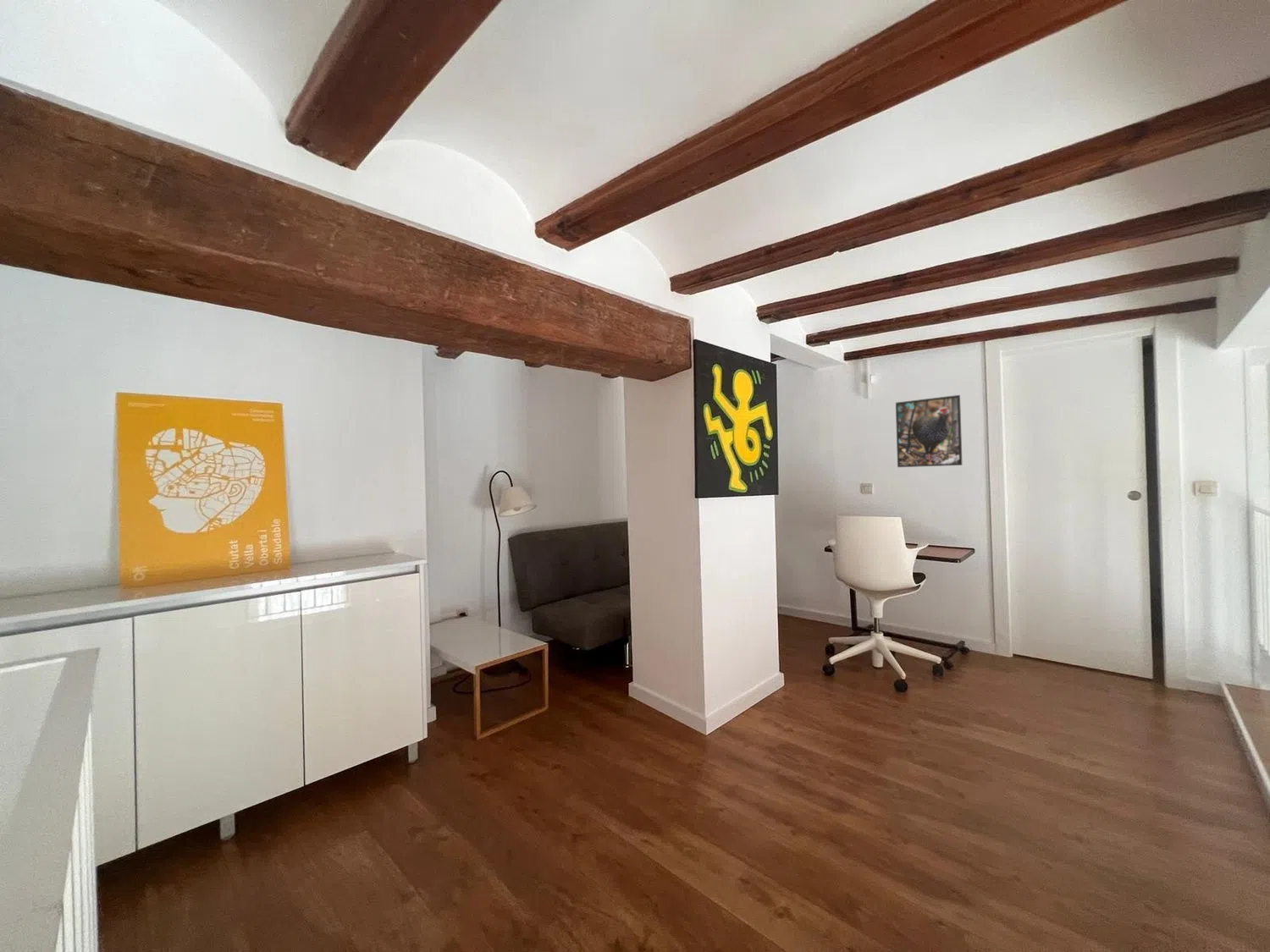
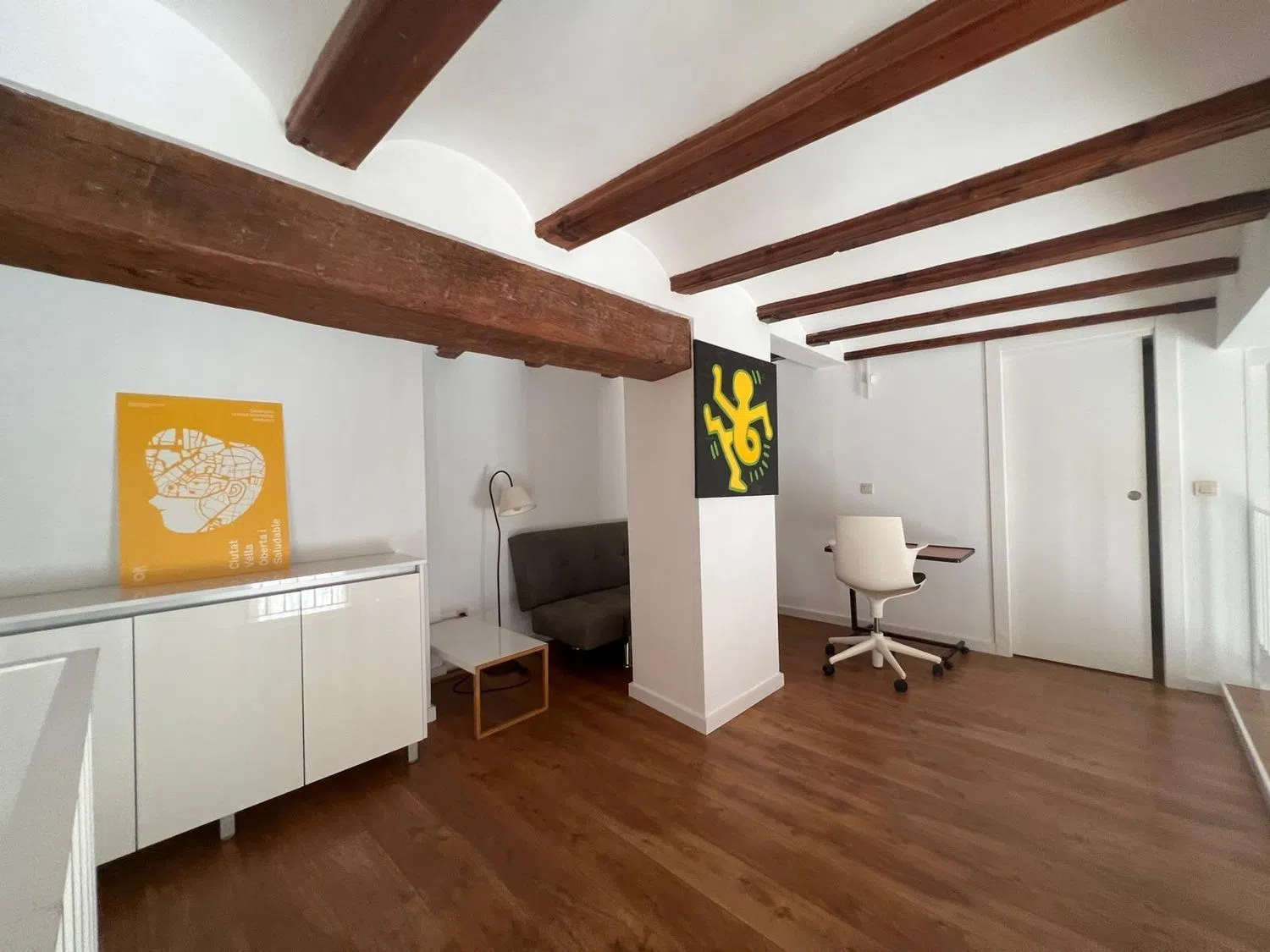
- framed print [895,394,964,468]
